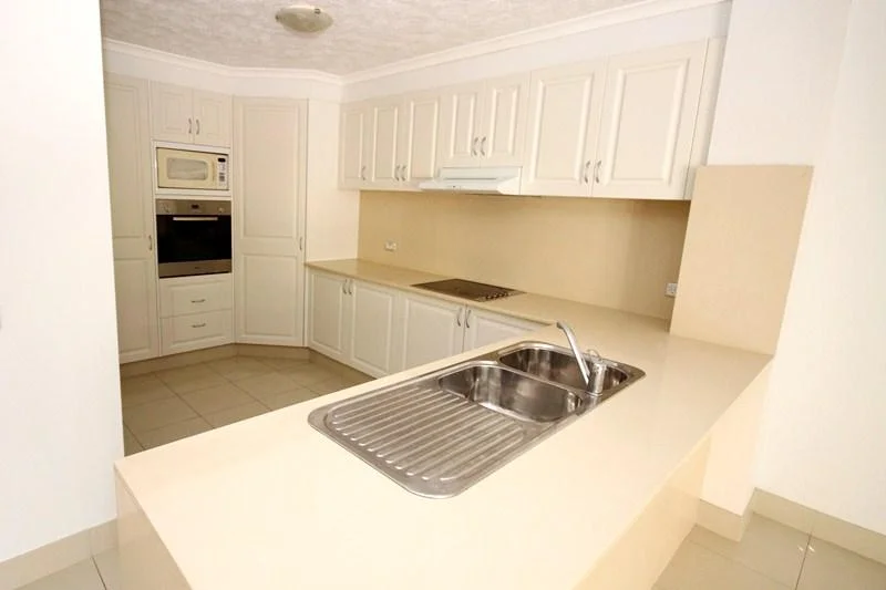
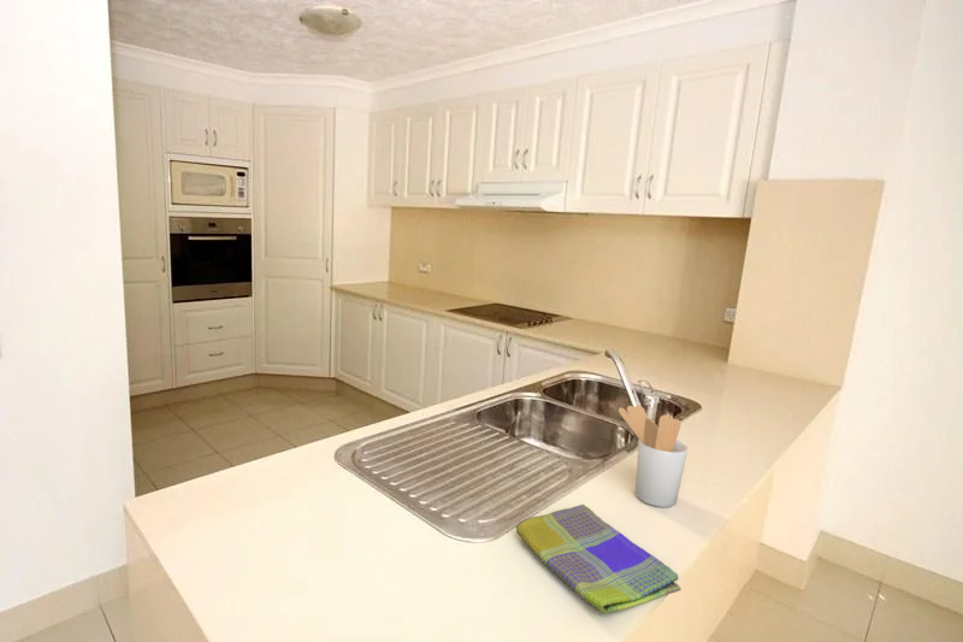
+ utensil holder [618,405,690,508]
+ dish towel [515,503,683,614]
